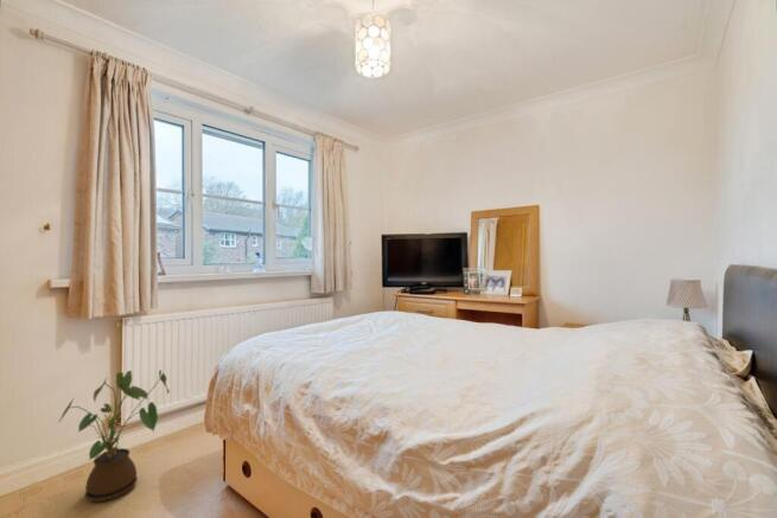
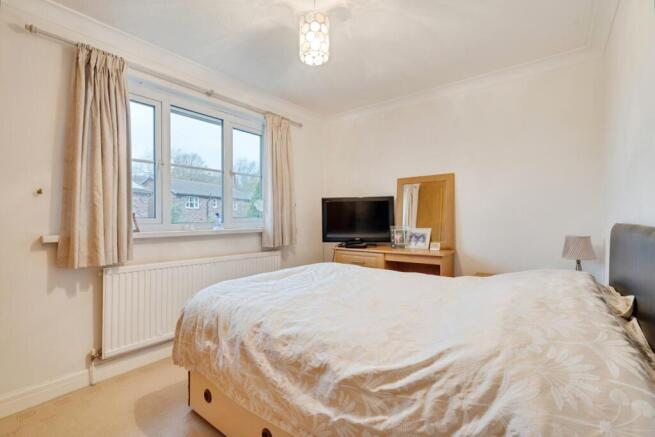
- house plant [58,369,171,504]
